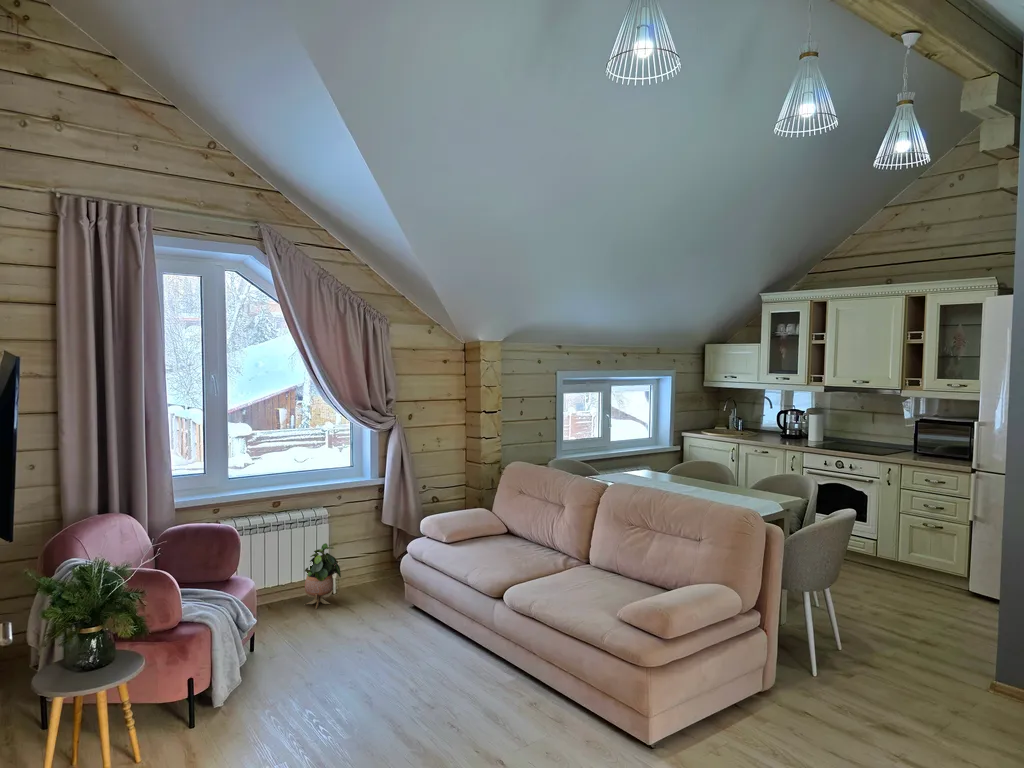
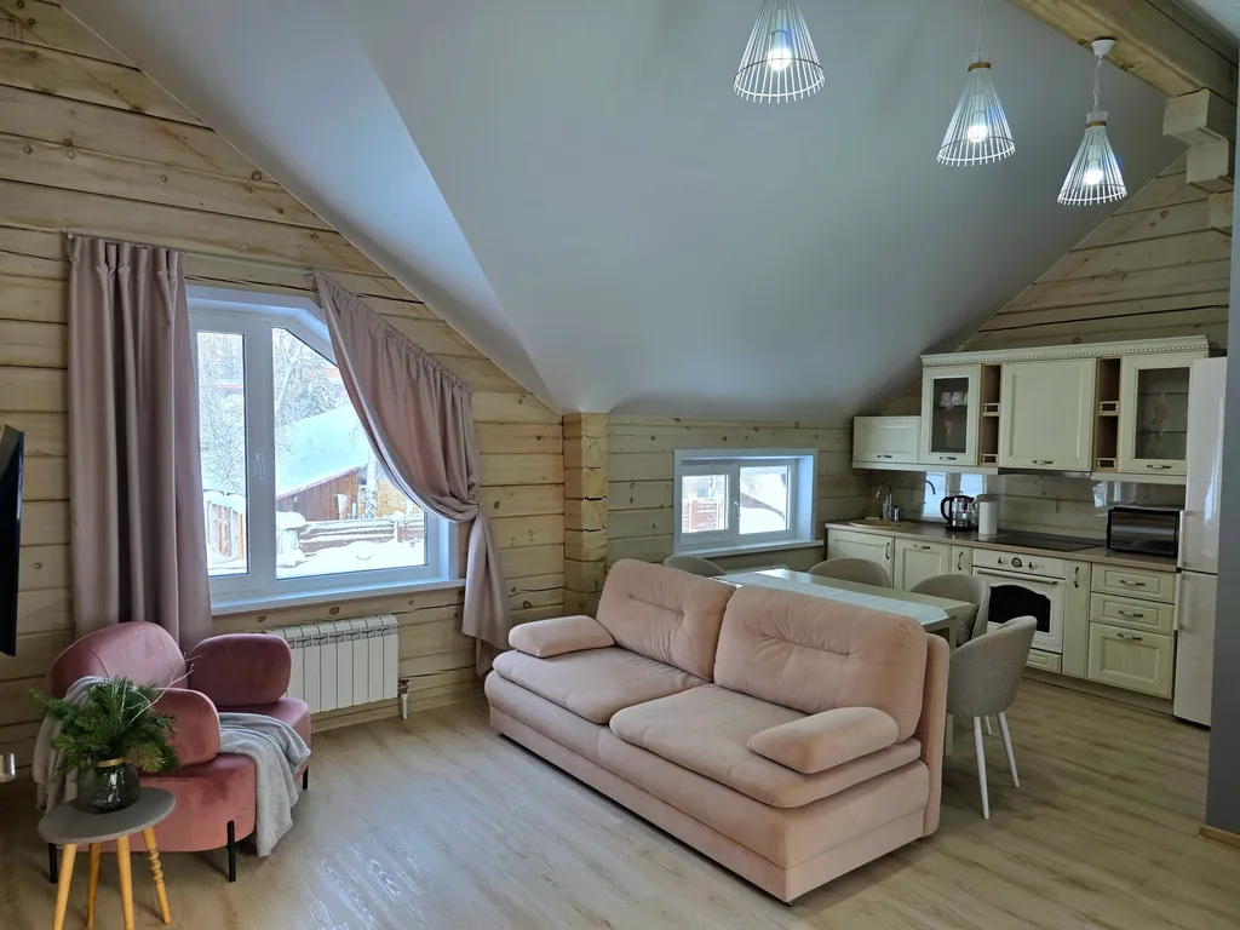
- potted plant [304,542,342,610]
